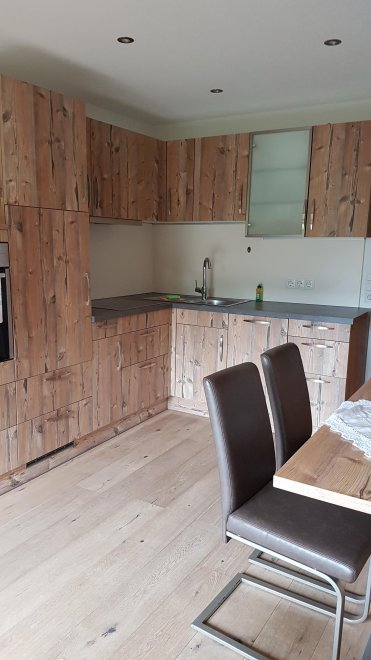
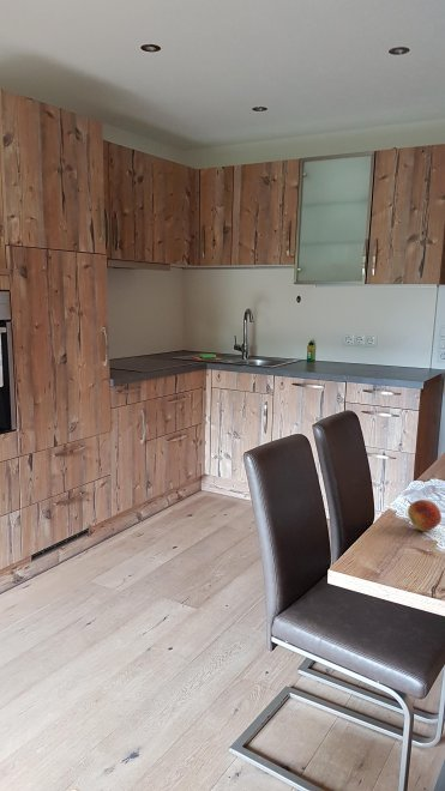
+ fruit [407,499,443,532]
